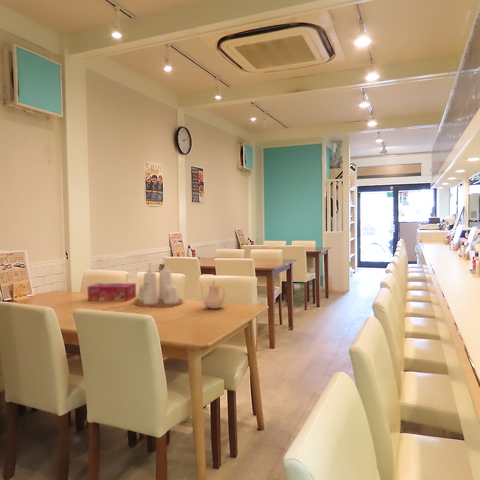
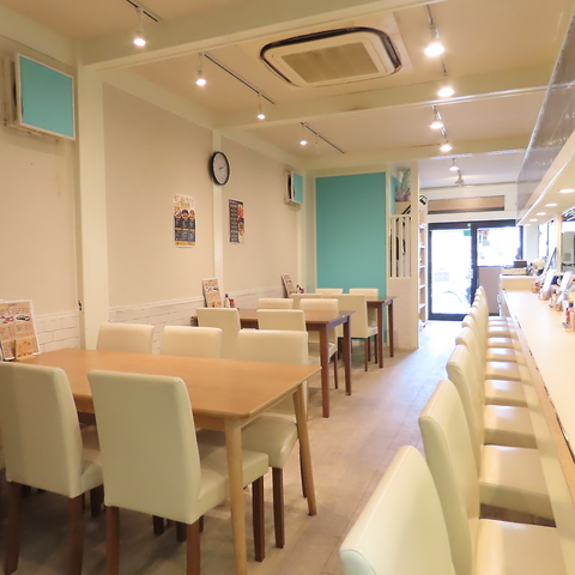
- condiment set [133,260,184,308]
- tissue box [87,282,137,302]
- teapot [198,279,227,310]
